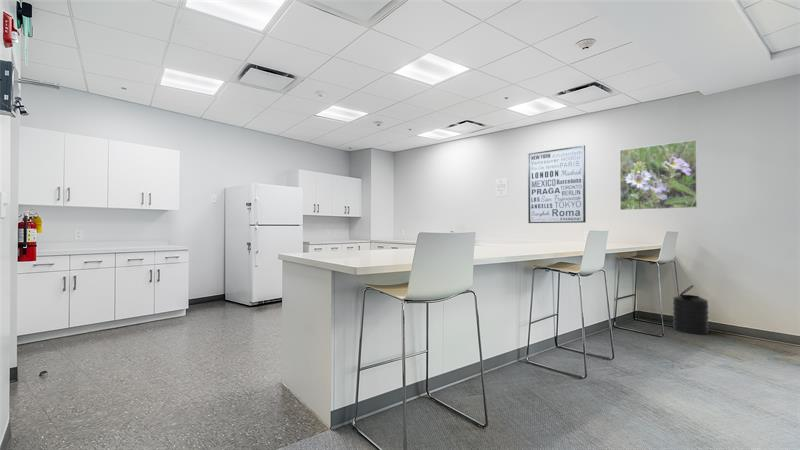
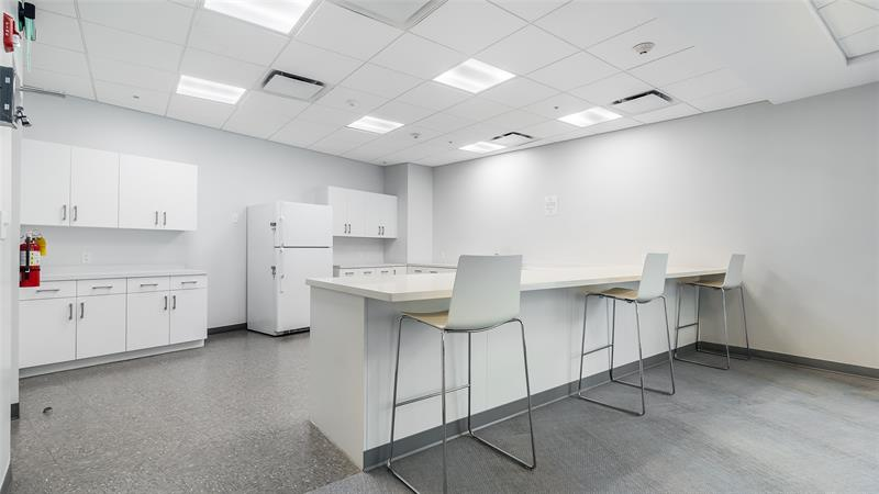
- wall art [527,144,587,224]
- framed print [619,139,698,211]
- trash can [672,284,710,335]
